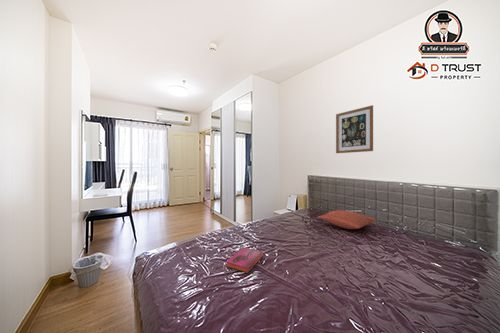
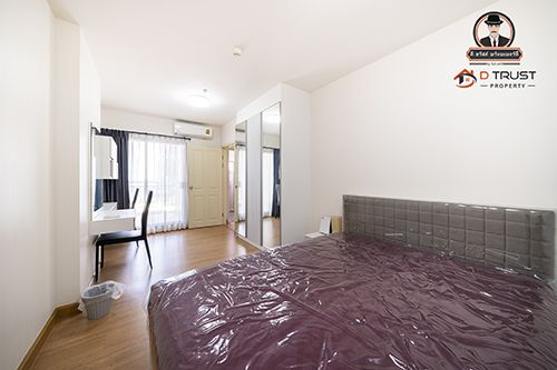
- pillow [317,209,378,230]
- hardback book [225,246,264,274]
- wall art [335,104,374,154]
